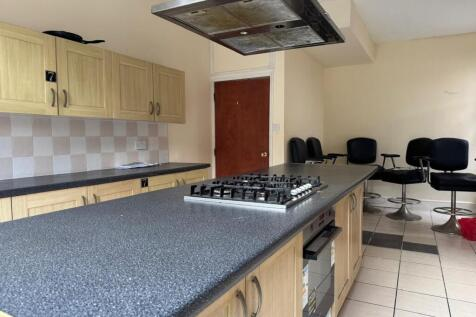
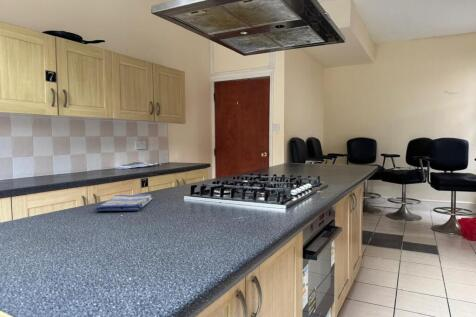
+ dish towel [94,193,154,212]
